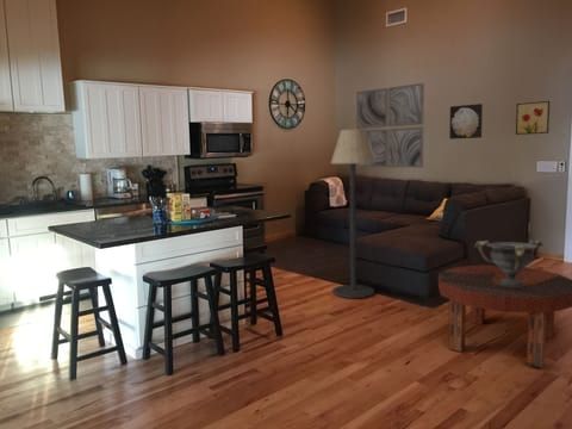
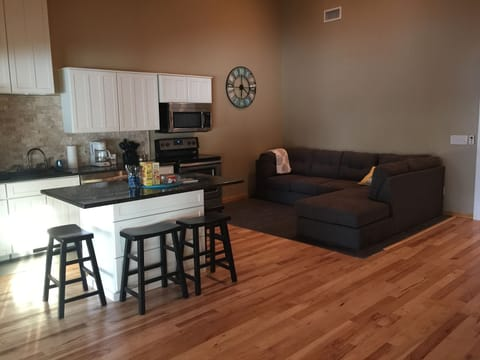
- decorative bowl [473,240,545,287]
- wall art [355,82,425,169]
- wall art [515,100,551,136]
- wall art [448,102,484,141]
- floor lamp [330,128,375,299]
- coffee table [437,263,572,369]
